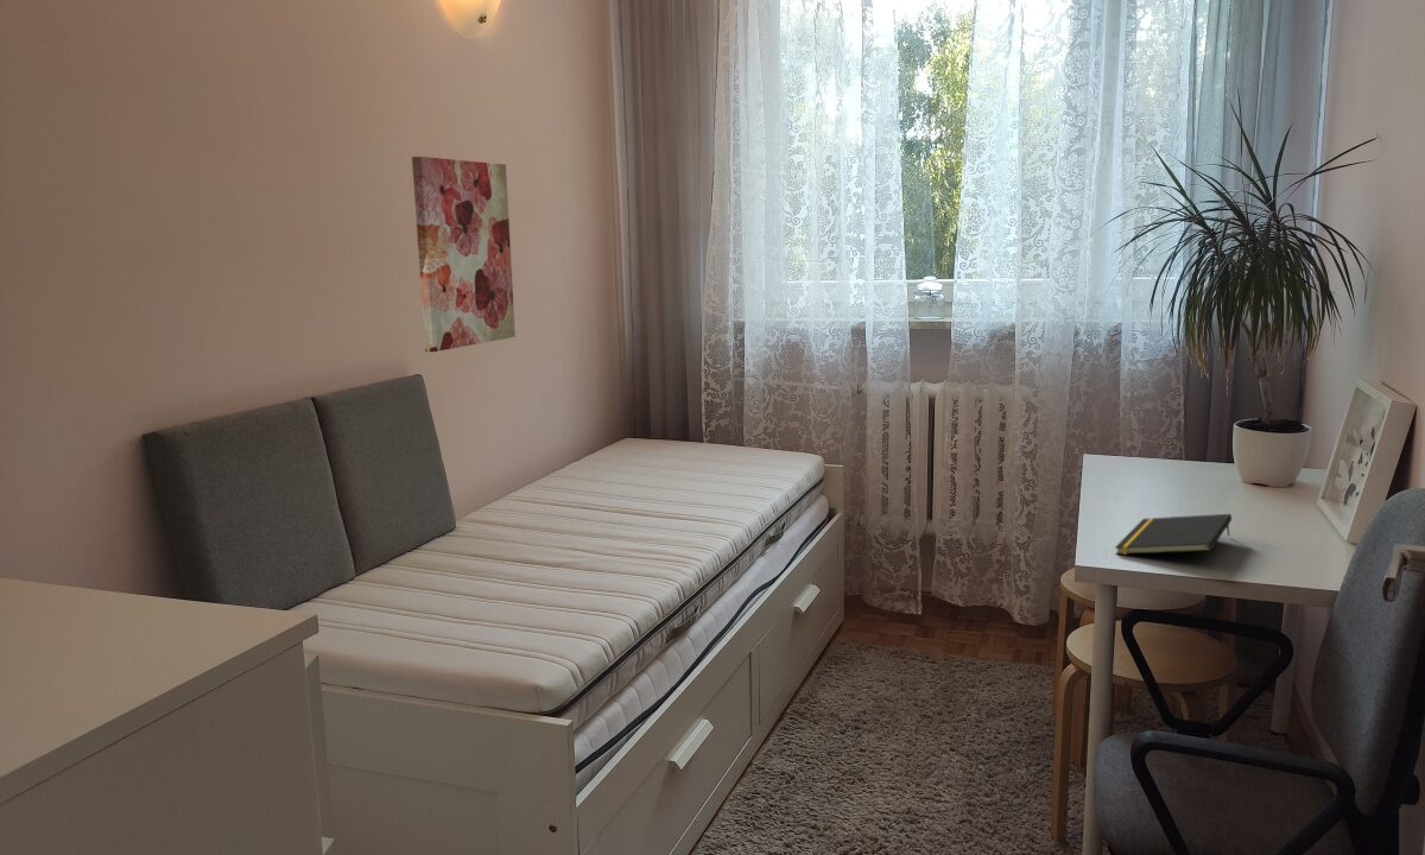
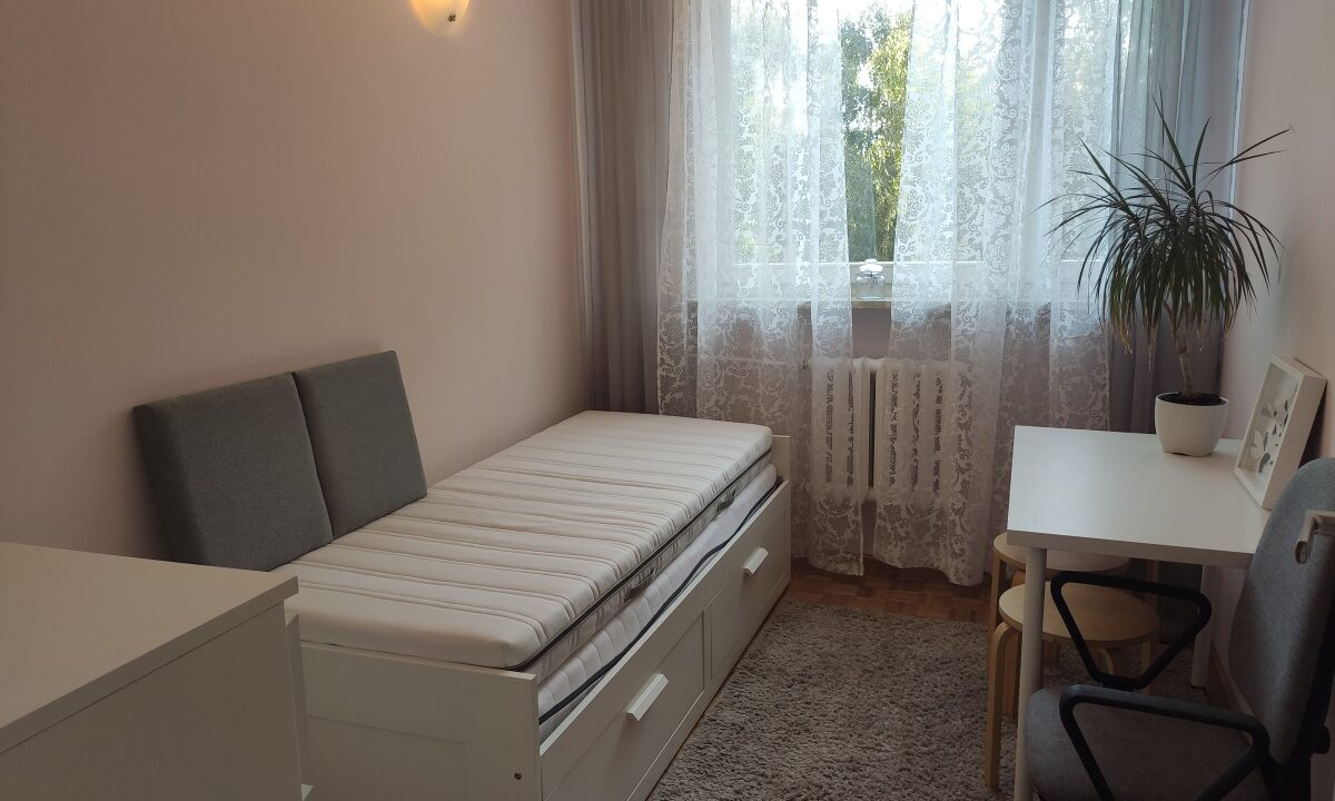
- wall art [411,156,517,353]
- notepad [1114,513,1233,556]
